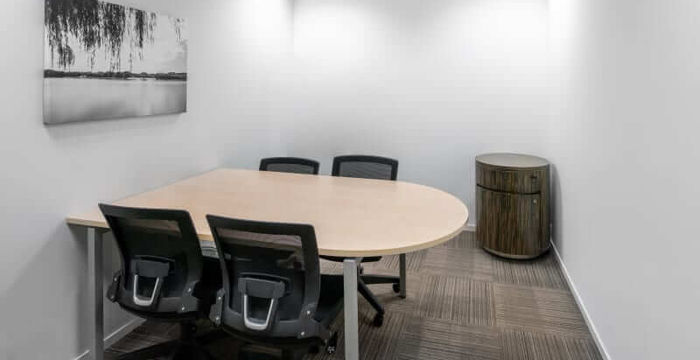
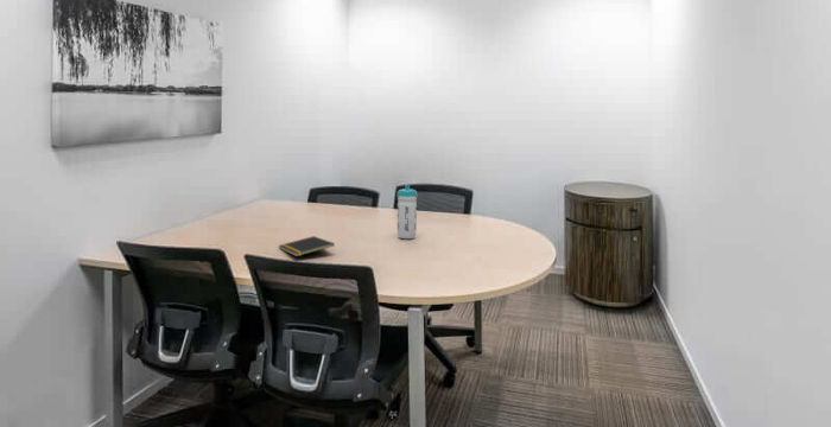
+ notepad [278,235,335,257]
+ water bottle [397,184,419,240]
